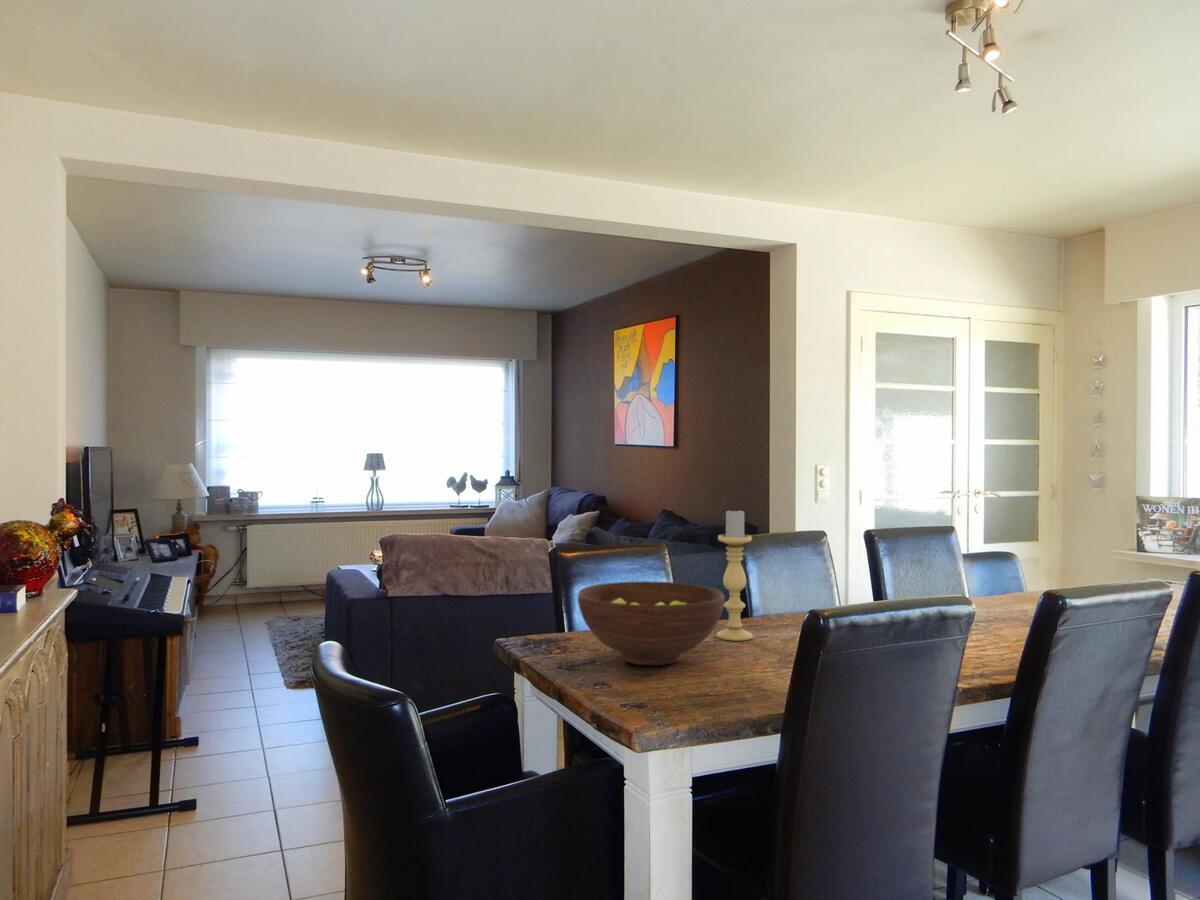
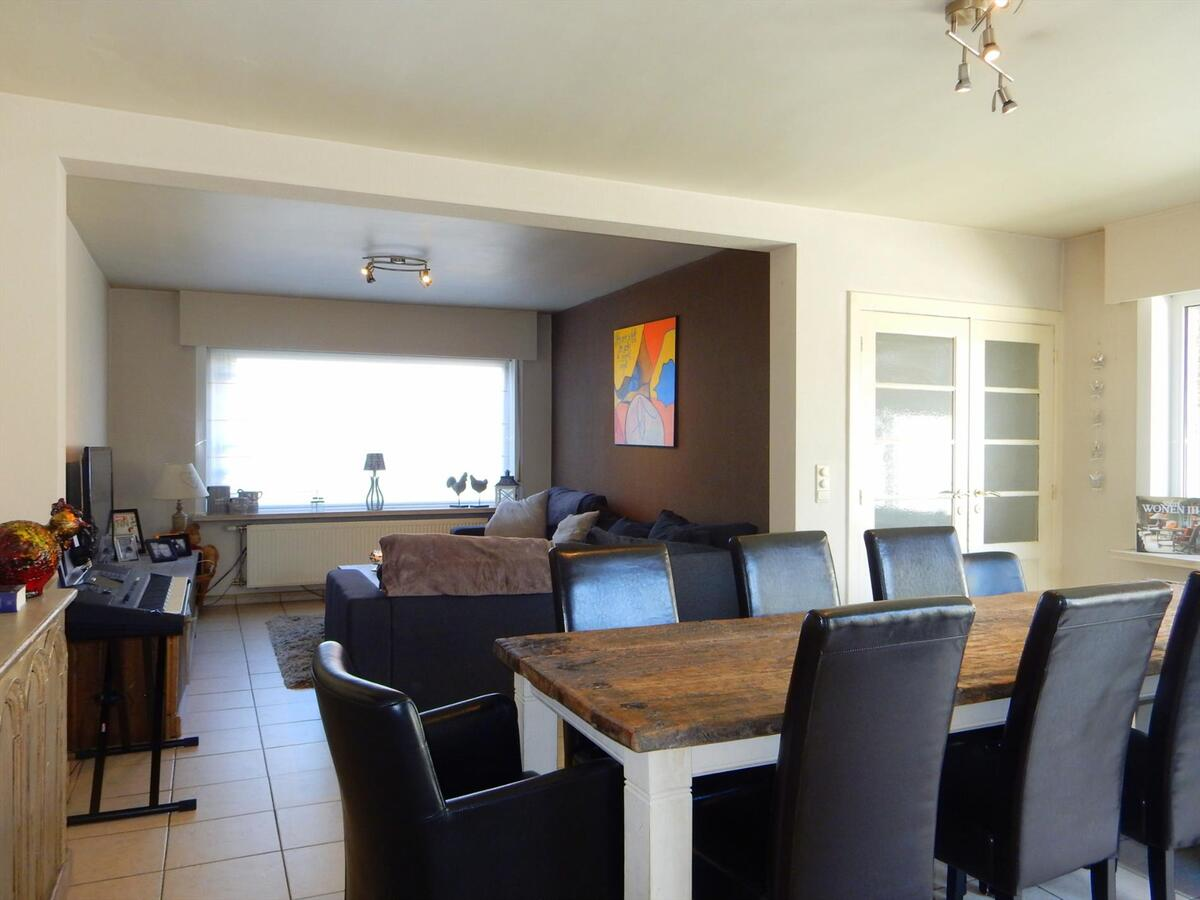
- candle holder [716,507,753,642]
- fruit bowl [576,580,726,667]
